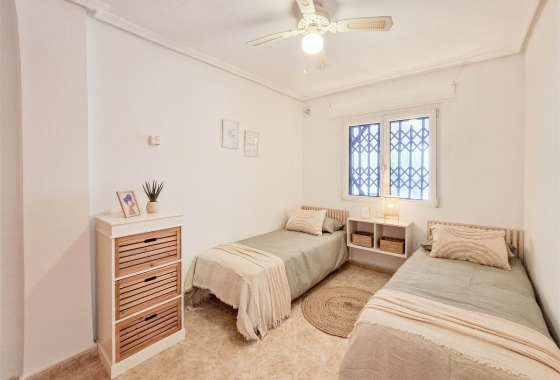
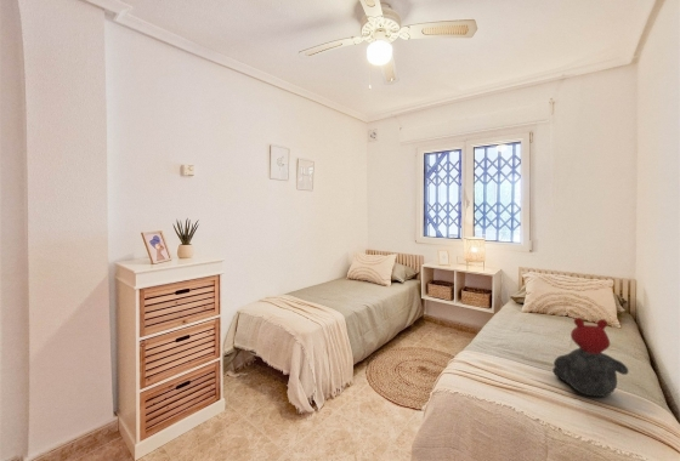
+ teddy bear [551,317,629,398]
